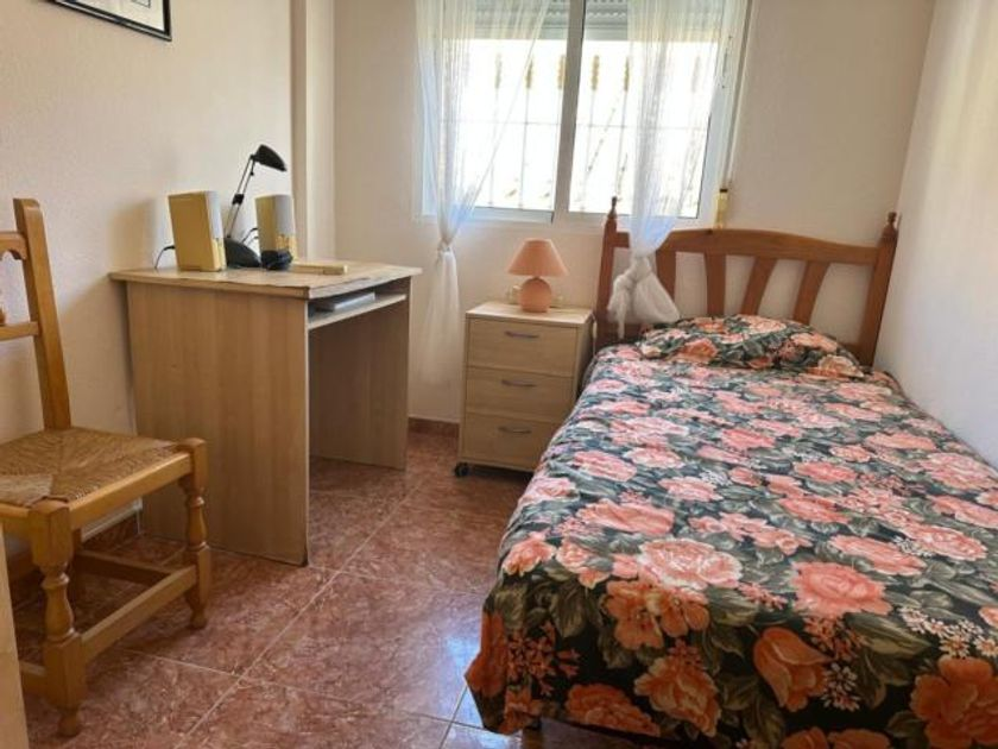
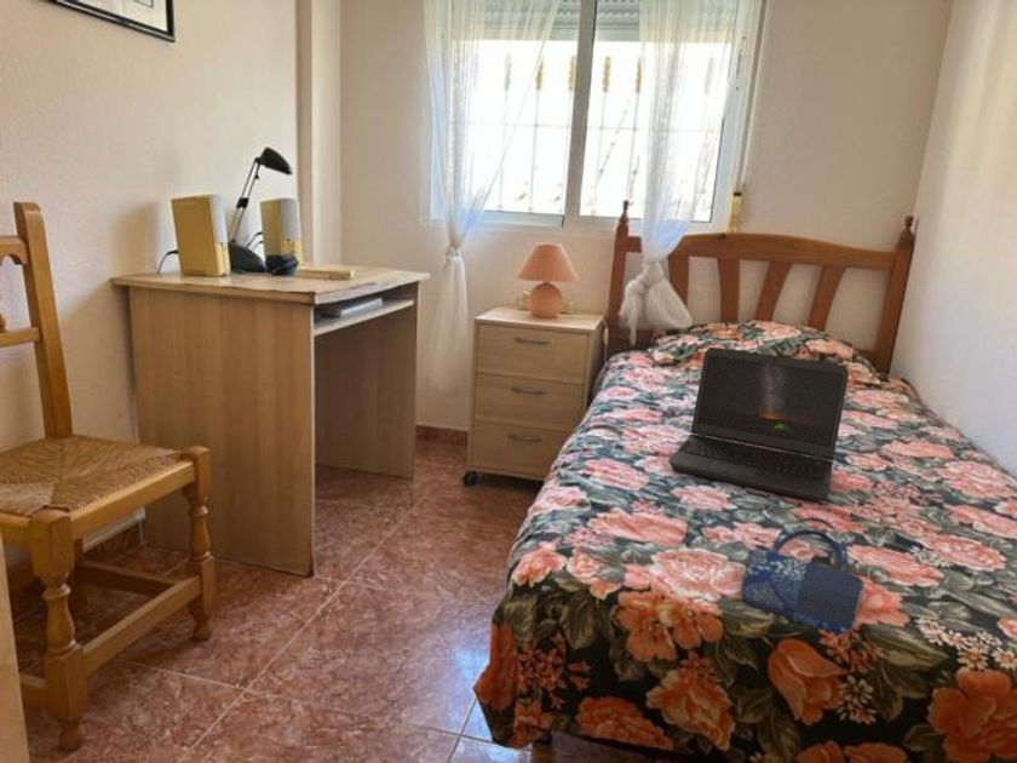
+ shopping bag [740,516,866,636]
+ laptop computer [668,346,850,503]
